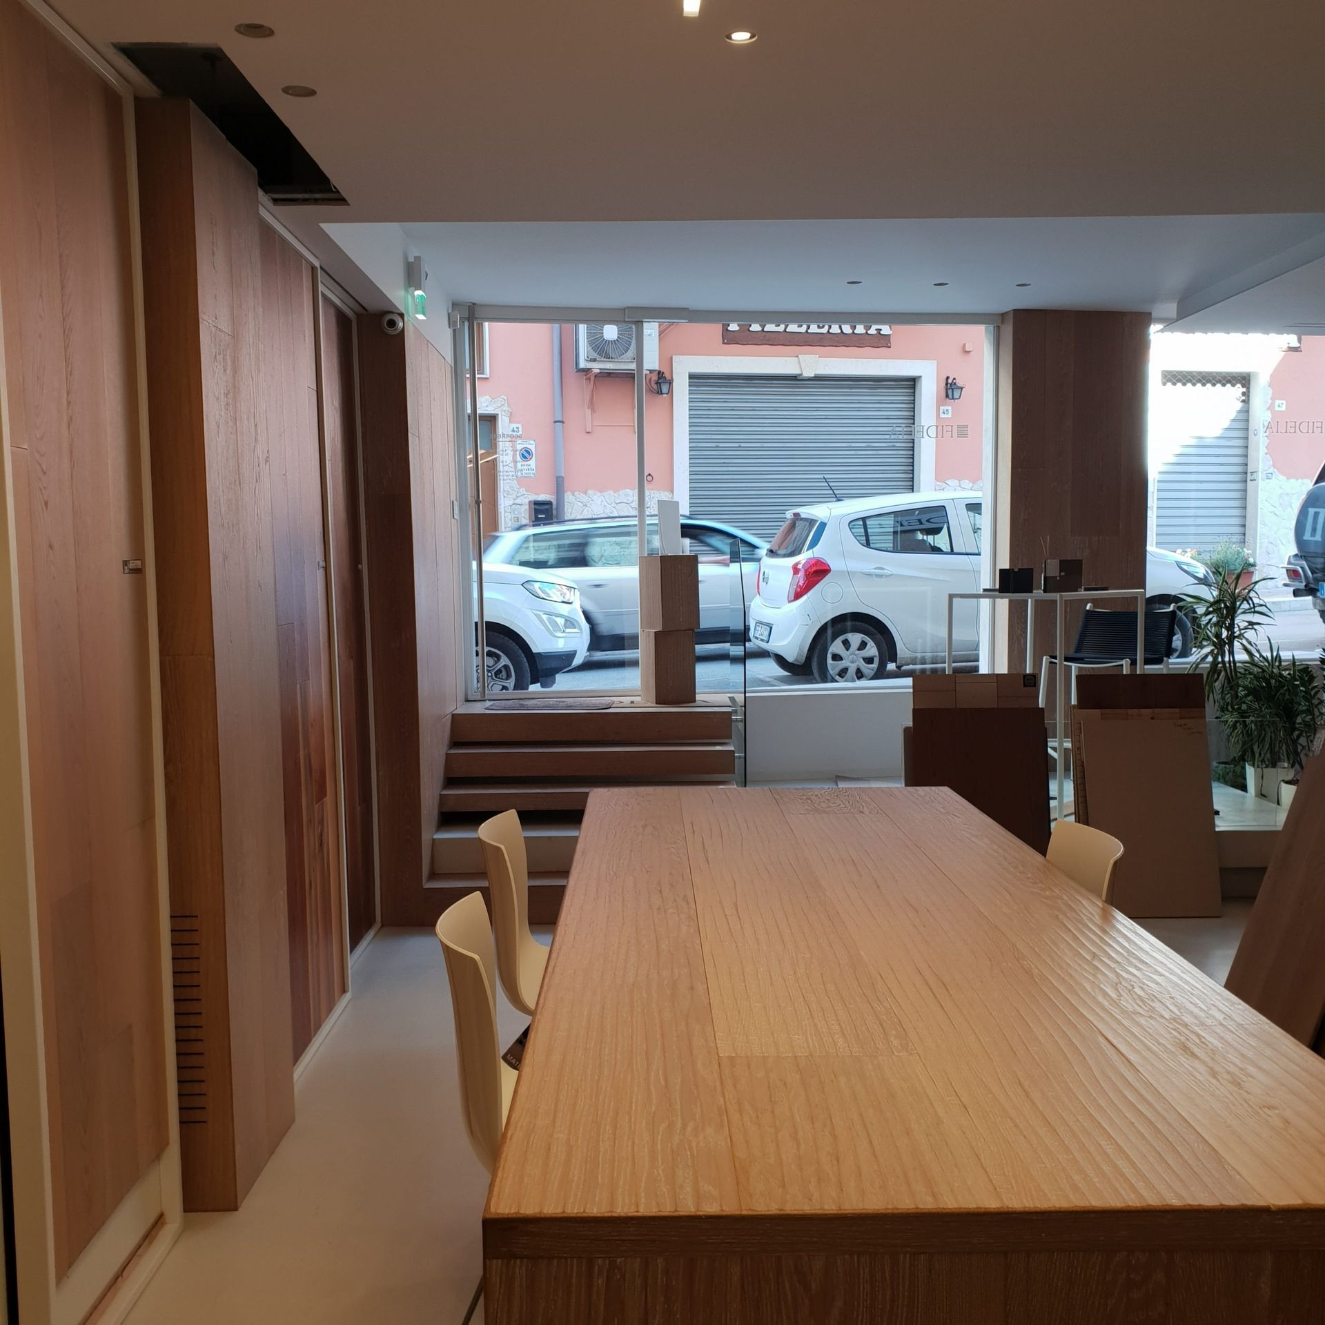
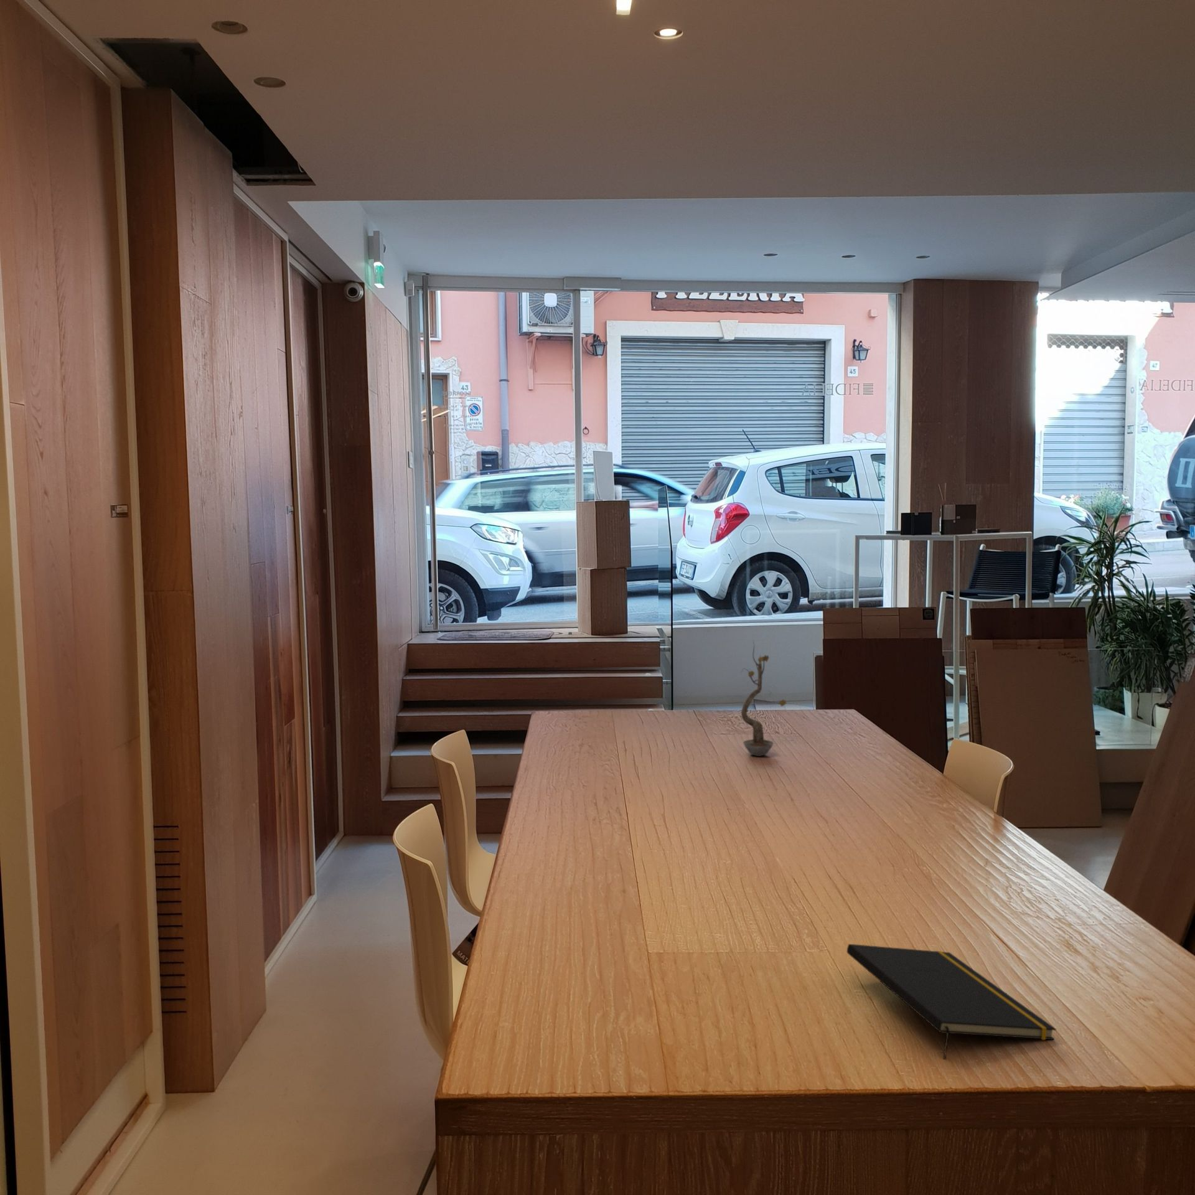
+ notepad [846,943,1057,1060]
+ plant [741,639,787,757]
